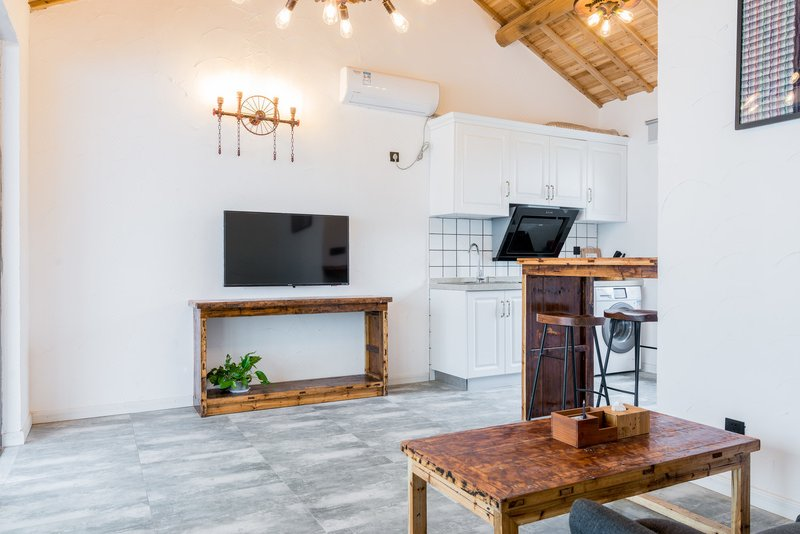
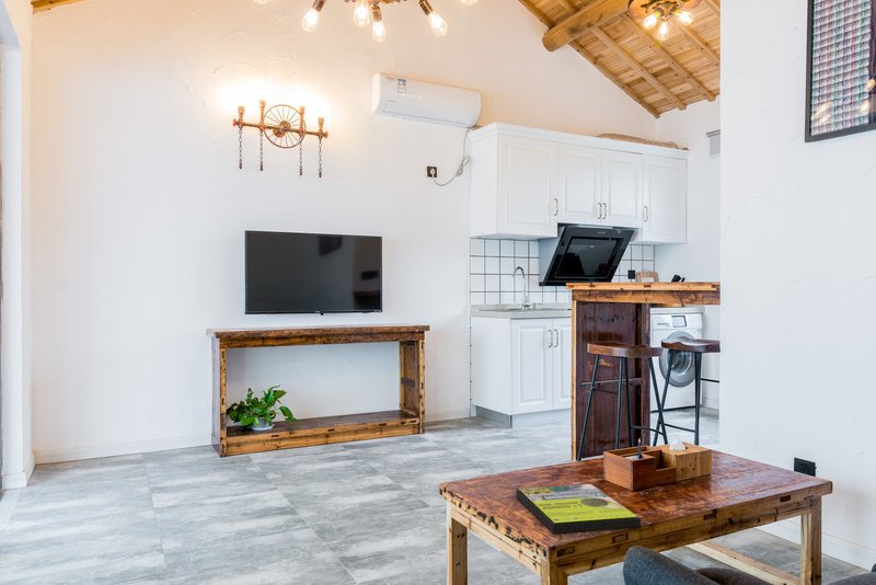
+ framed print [516,483,642,535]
